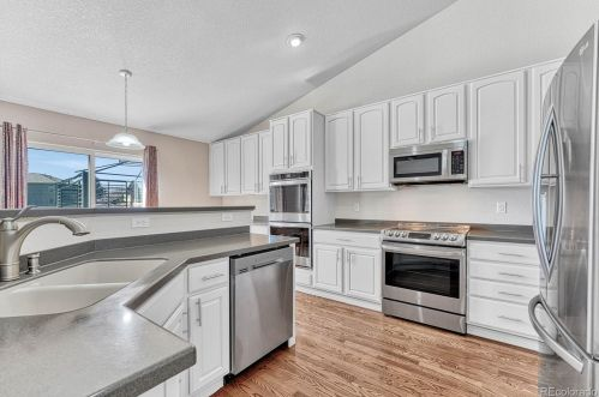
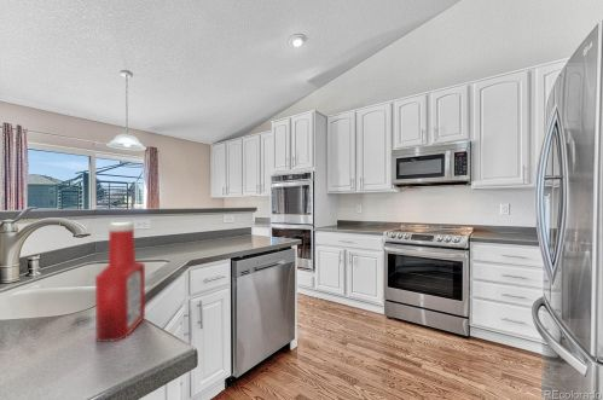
+ soap bottle [94,221,146,343]
